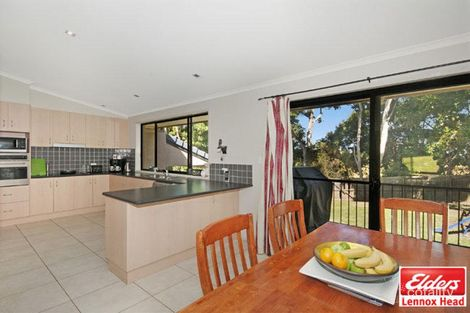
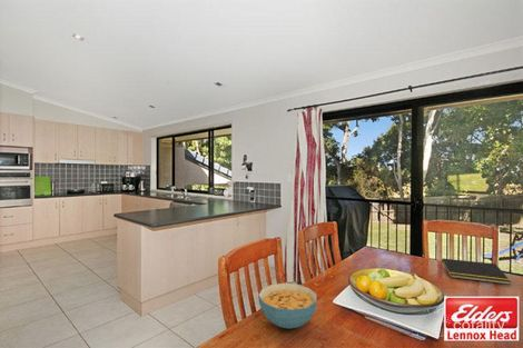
+ cereal bowl [257,282,318,330]
+ notepad [440,257,512,286]
